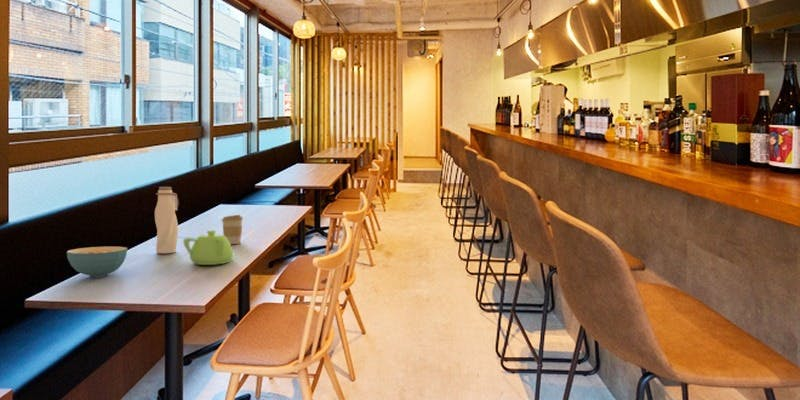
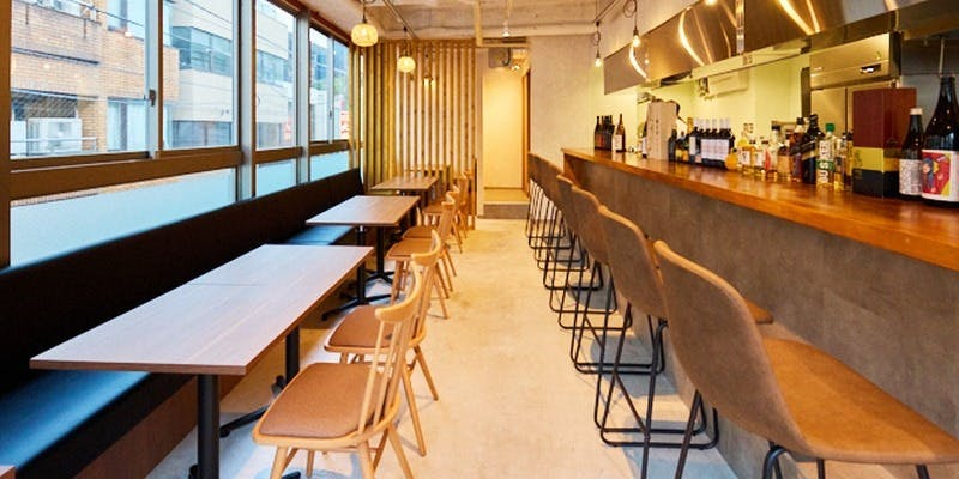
- water bottle [154,186,180,254]
- coffee cup [221,214,244,245]
- teapot [182,229,234,266]
- cereal bowl [66,246,128,278]
